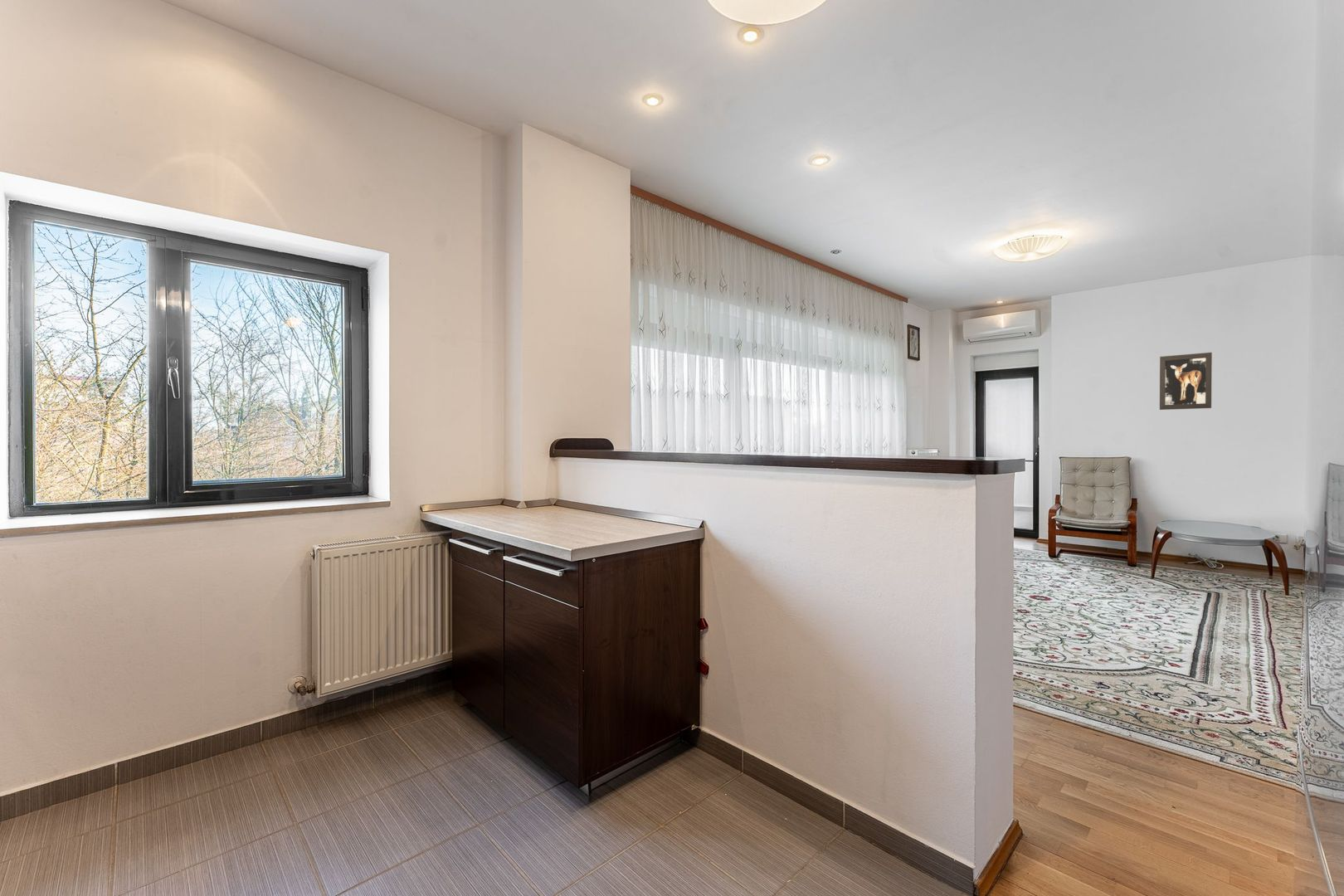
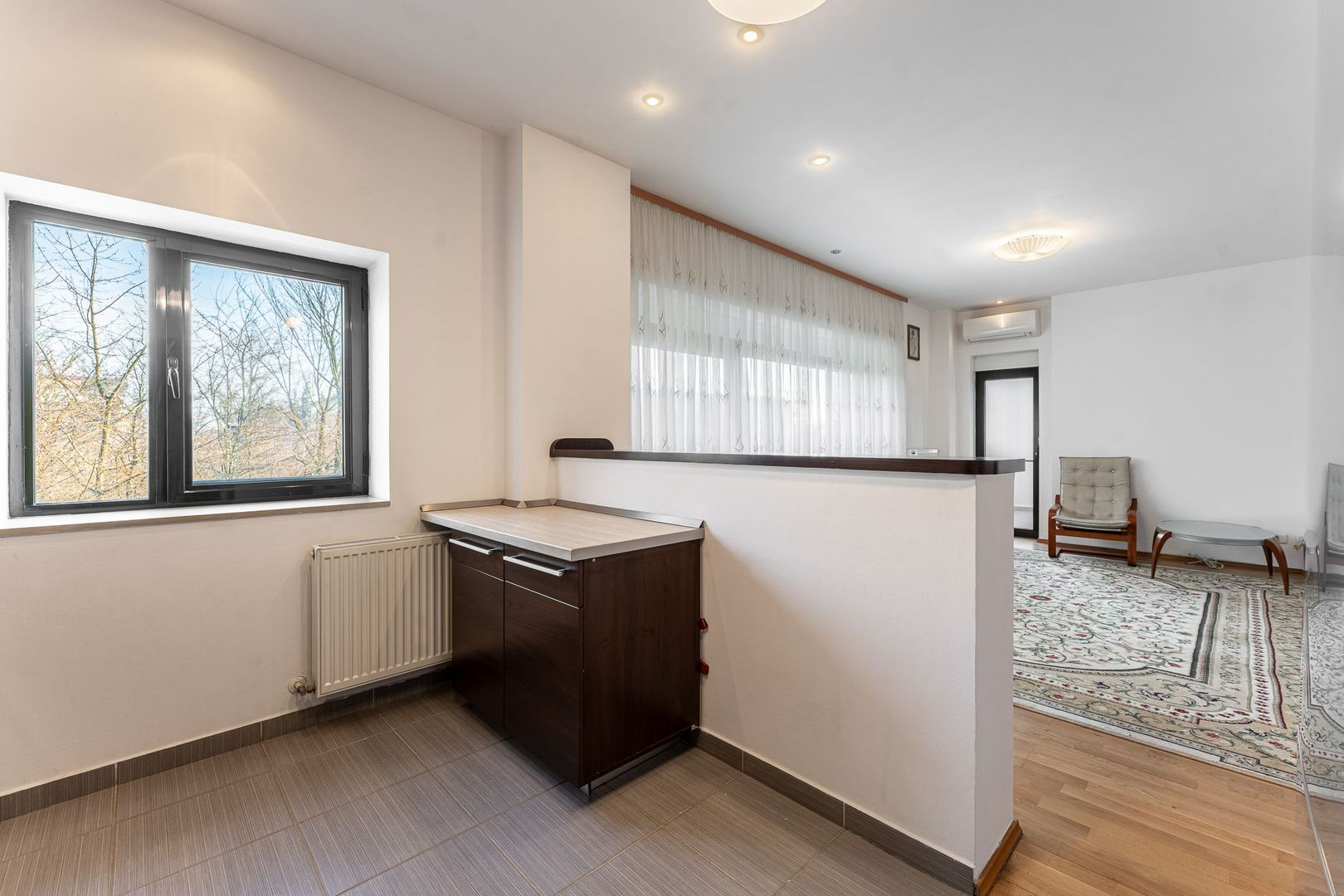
- wall art [1159,352,1213,411]
